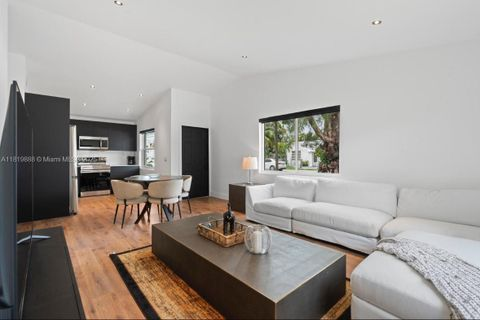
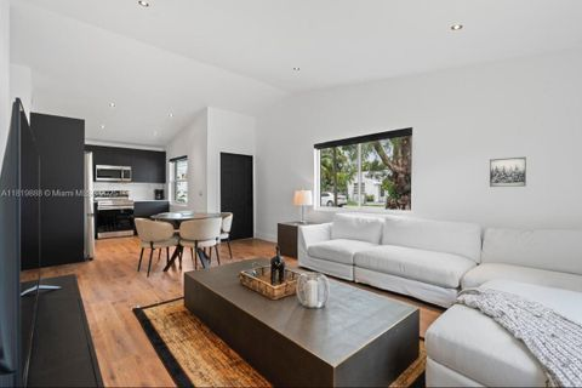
+ wall art [489,156,527,188]
